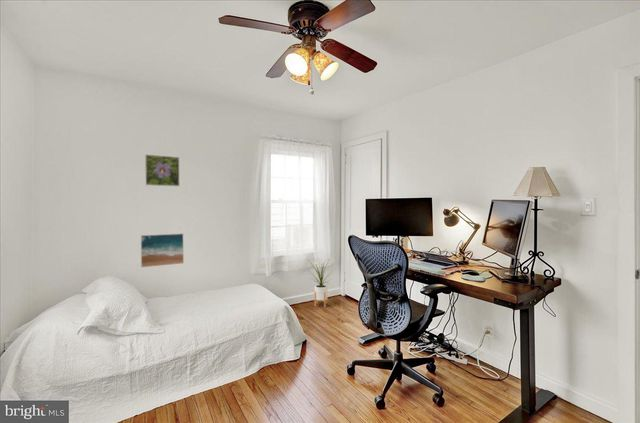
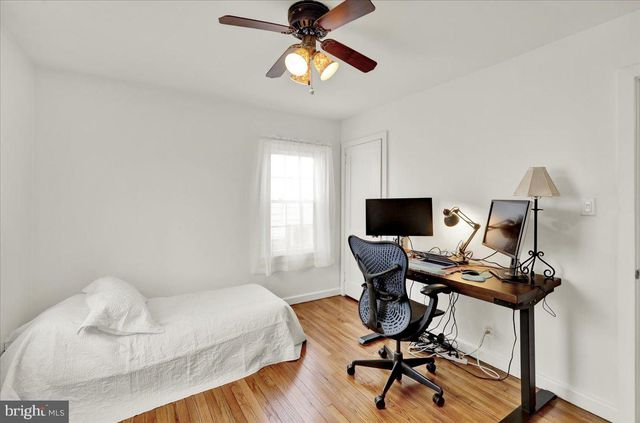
- house plant [308,258,334,308]
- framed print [144,153,181,187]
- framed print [140,232,185,268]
